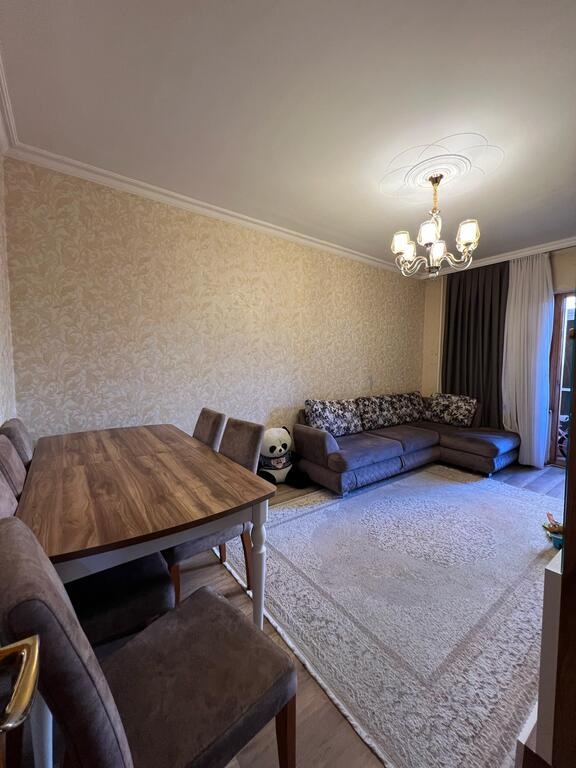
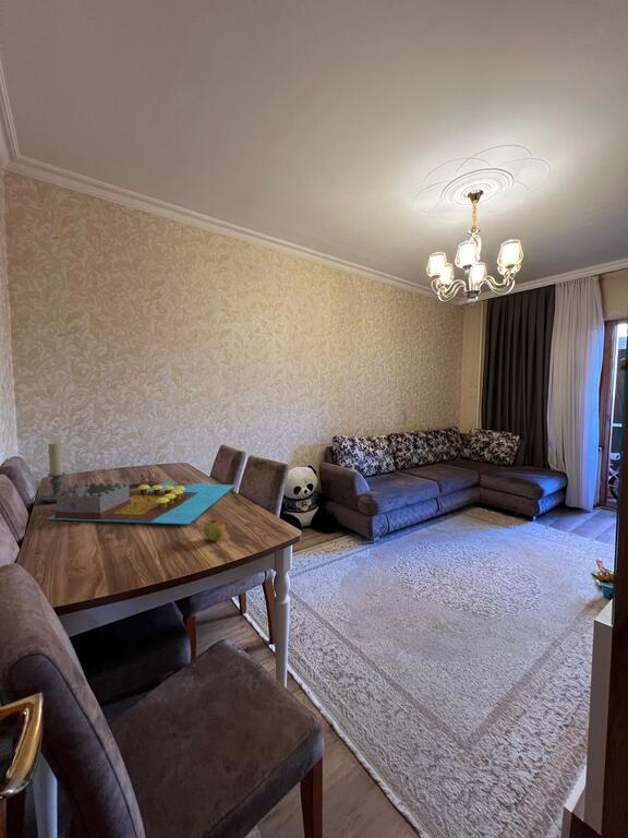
+ apple [202,516,226,542]
+ candle holder [31,441,67,505]
+ board game [46,468,235,525]
